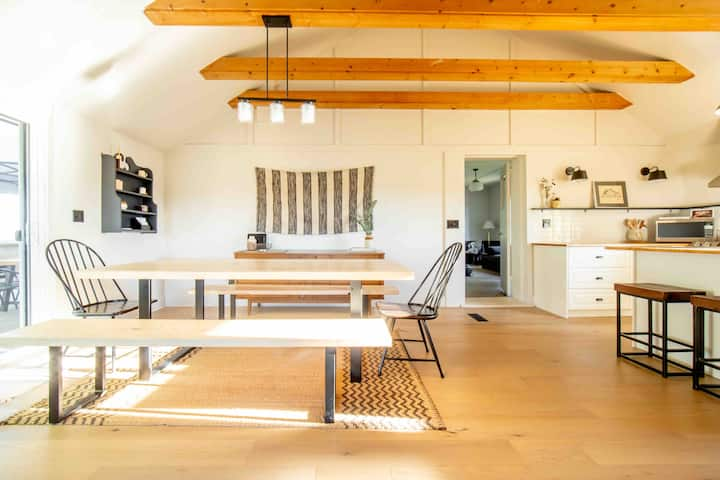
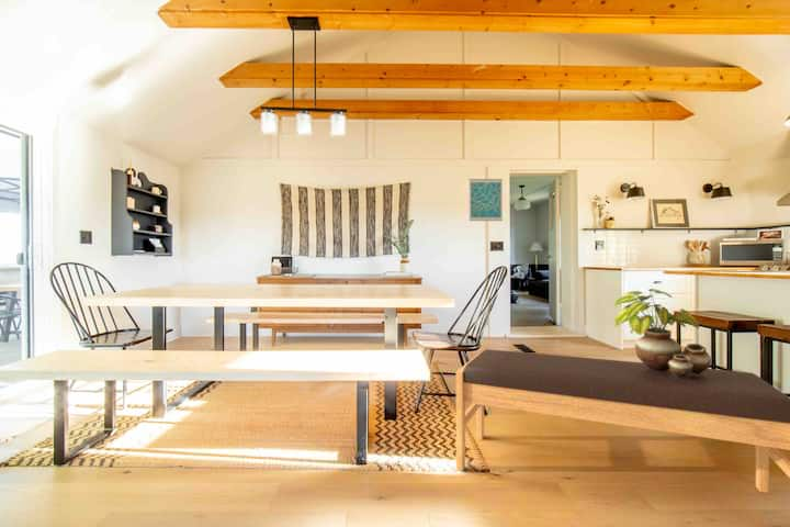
+ potted plant [613,288,713,378]
+ bench [455,348,790,494]
+ wall art [469,178,504,222]
